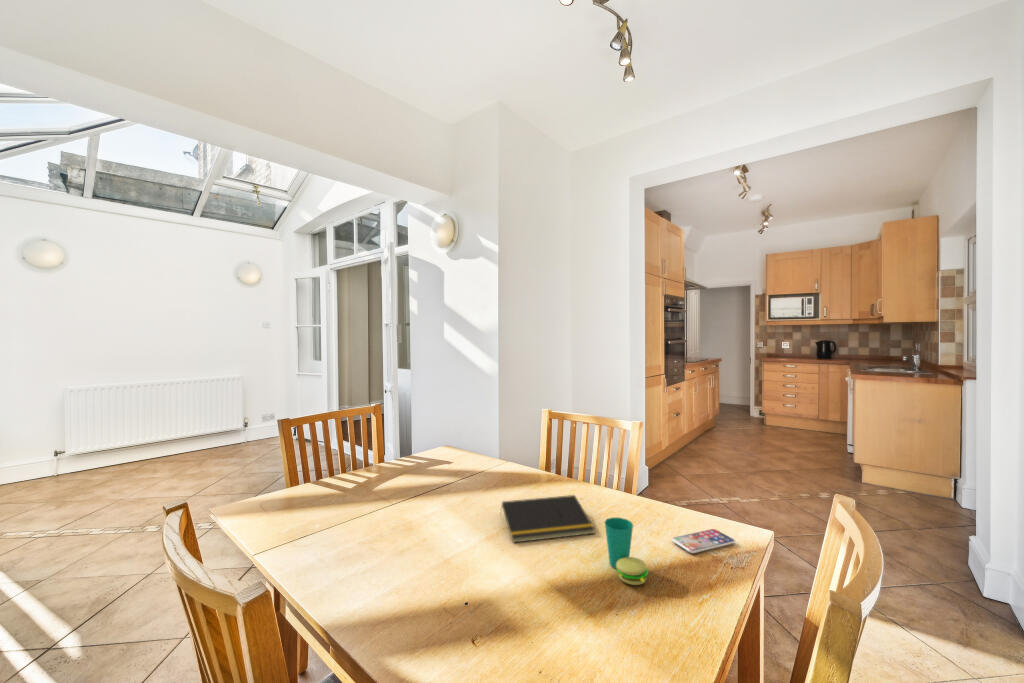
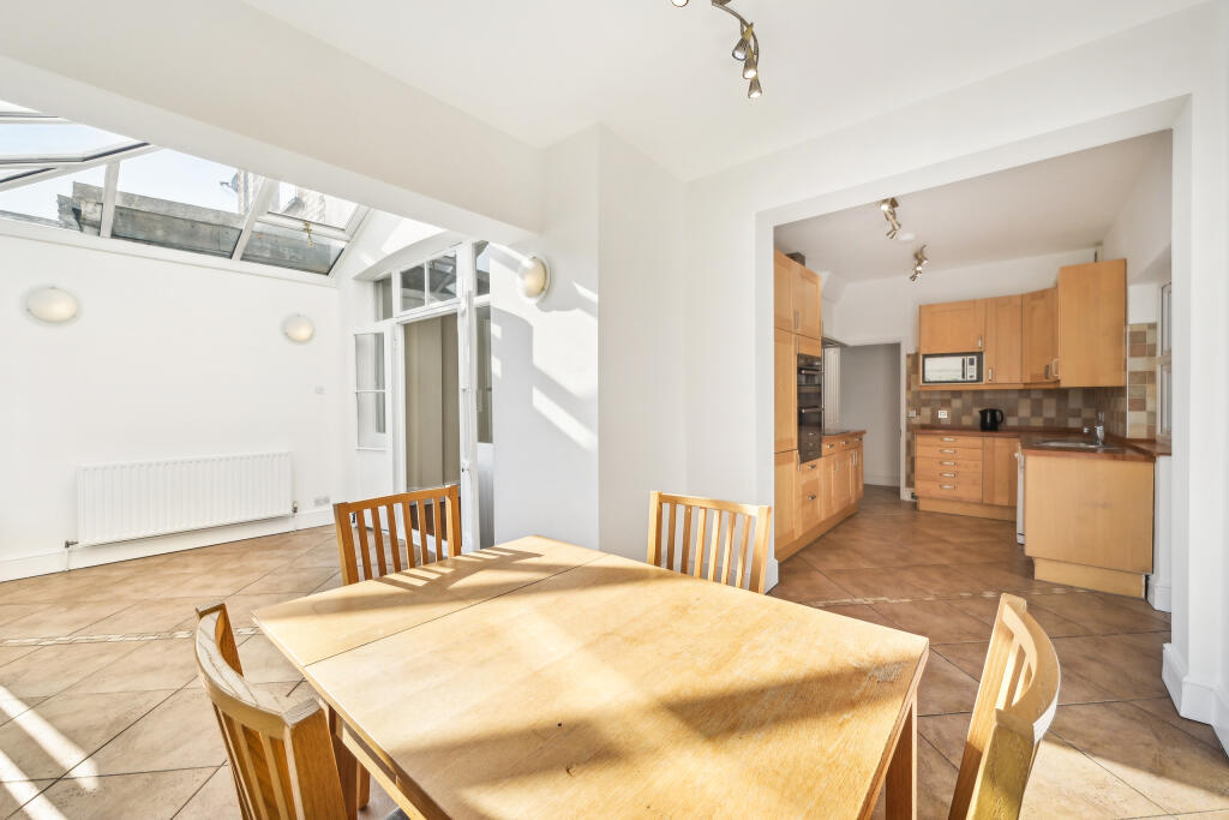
- notepad [499,494,596,544]
- smartphone [671,528,736,554]
- cup [603,516,649,586]
